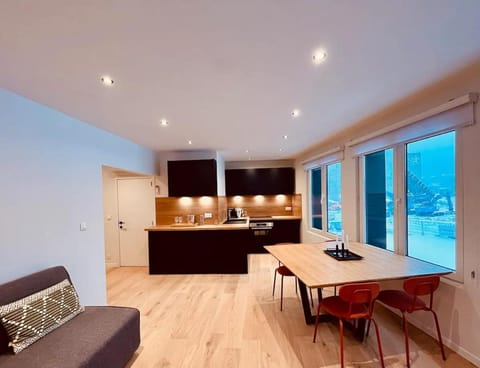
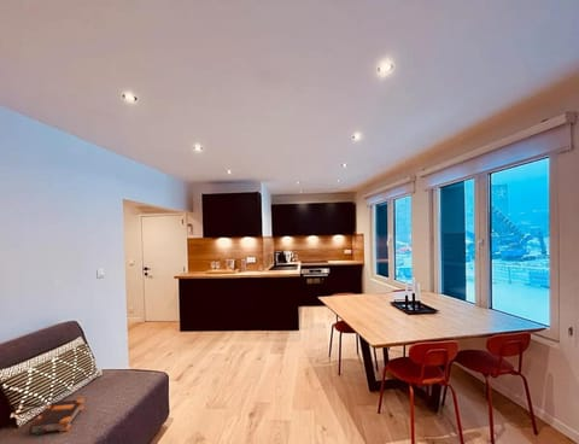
+ bible [28,398,86,437]
